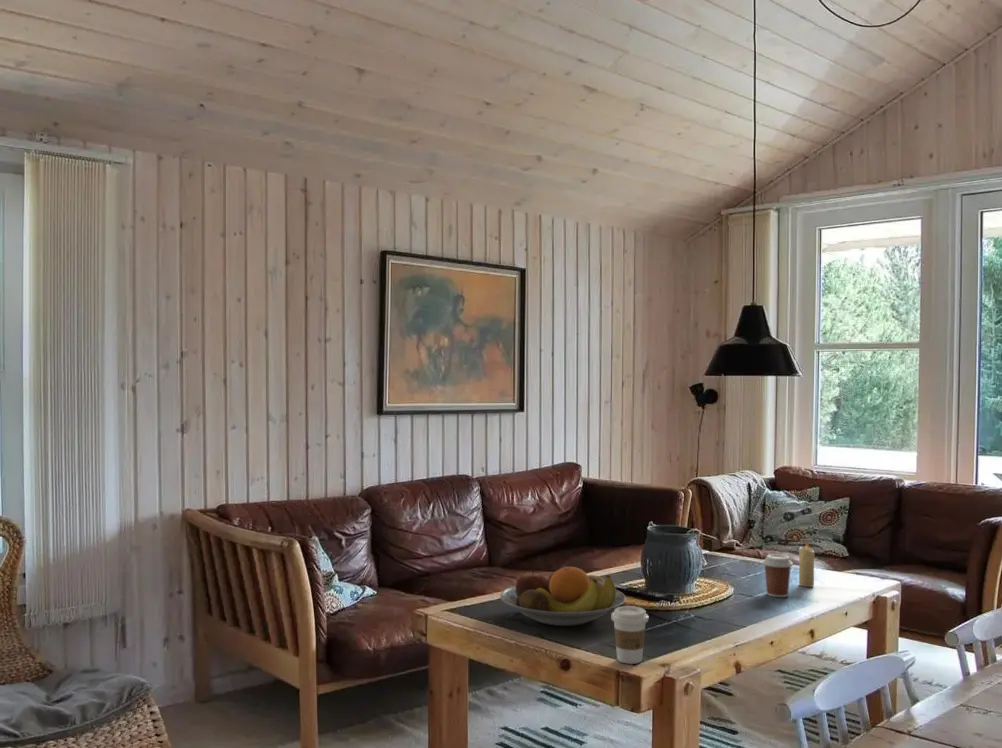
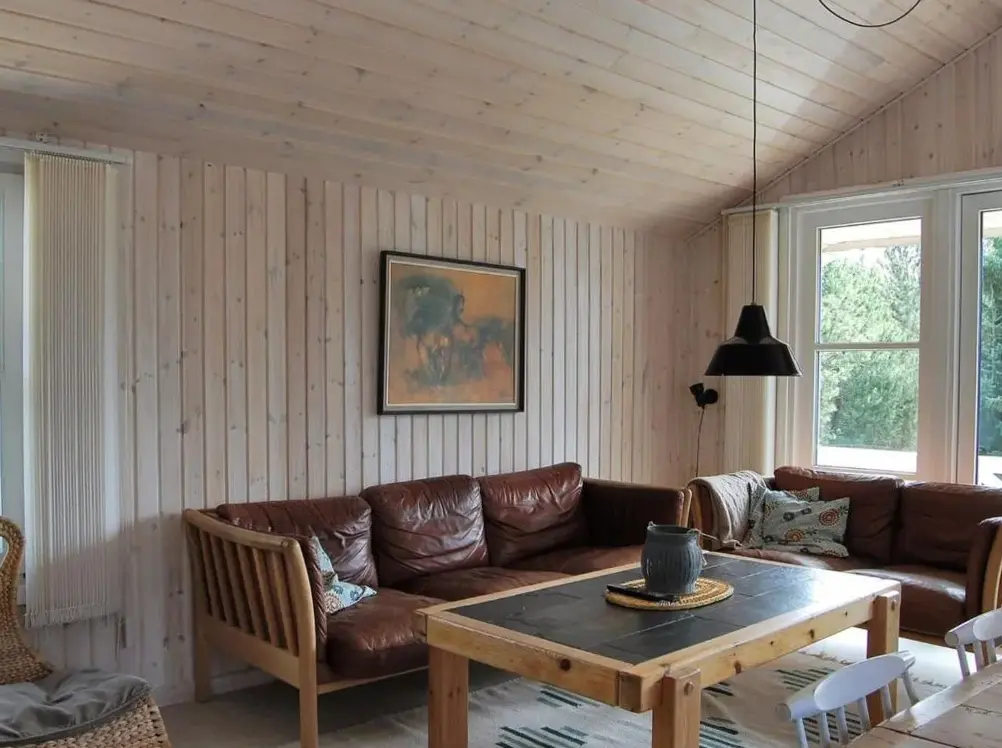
- fruit bowl [499,564,627,627]
- coffee cup [610,605,649,665]
- candle [798,539,816,588]
- coffee cup [762,553,794,598]
